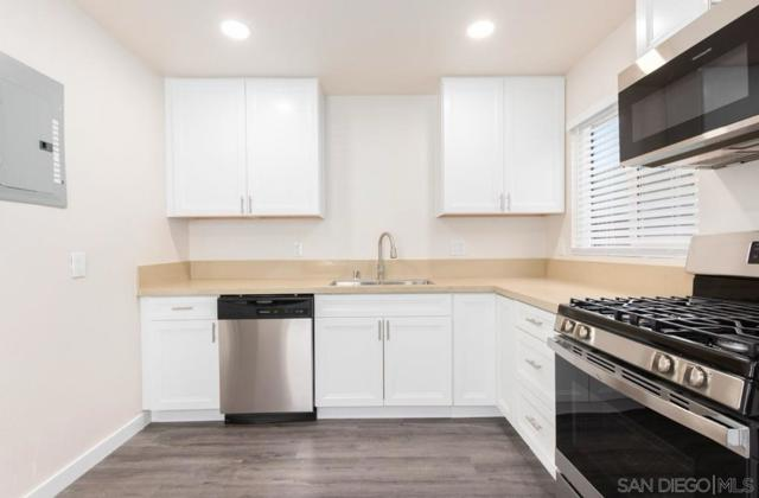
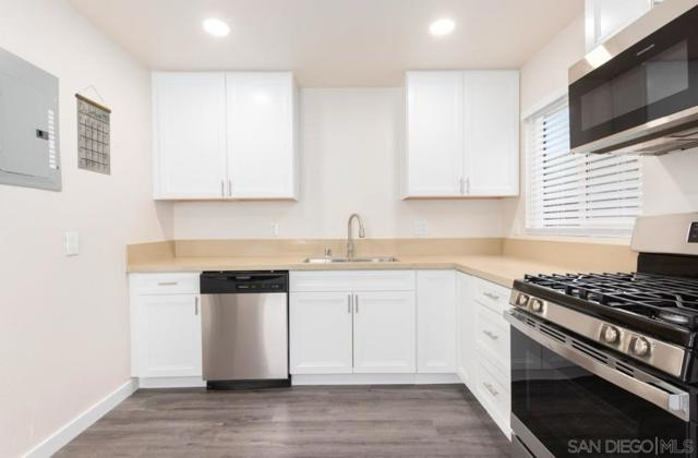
+ calendar [74,84,112,177]
